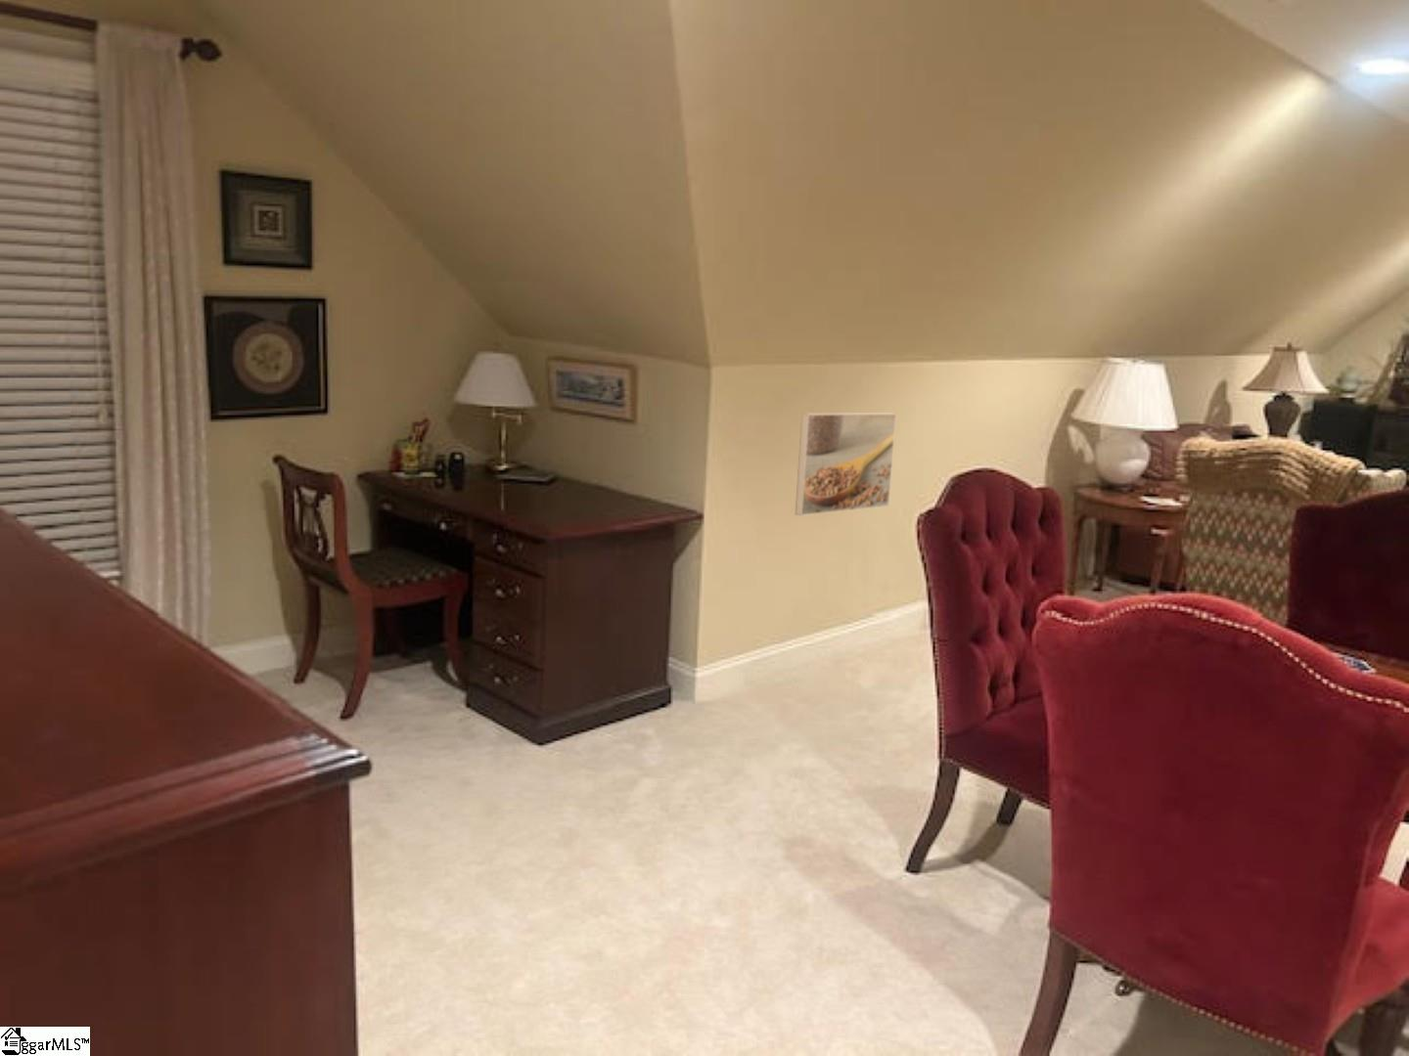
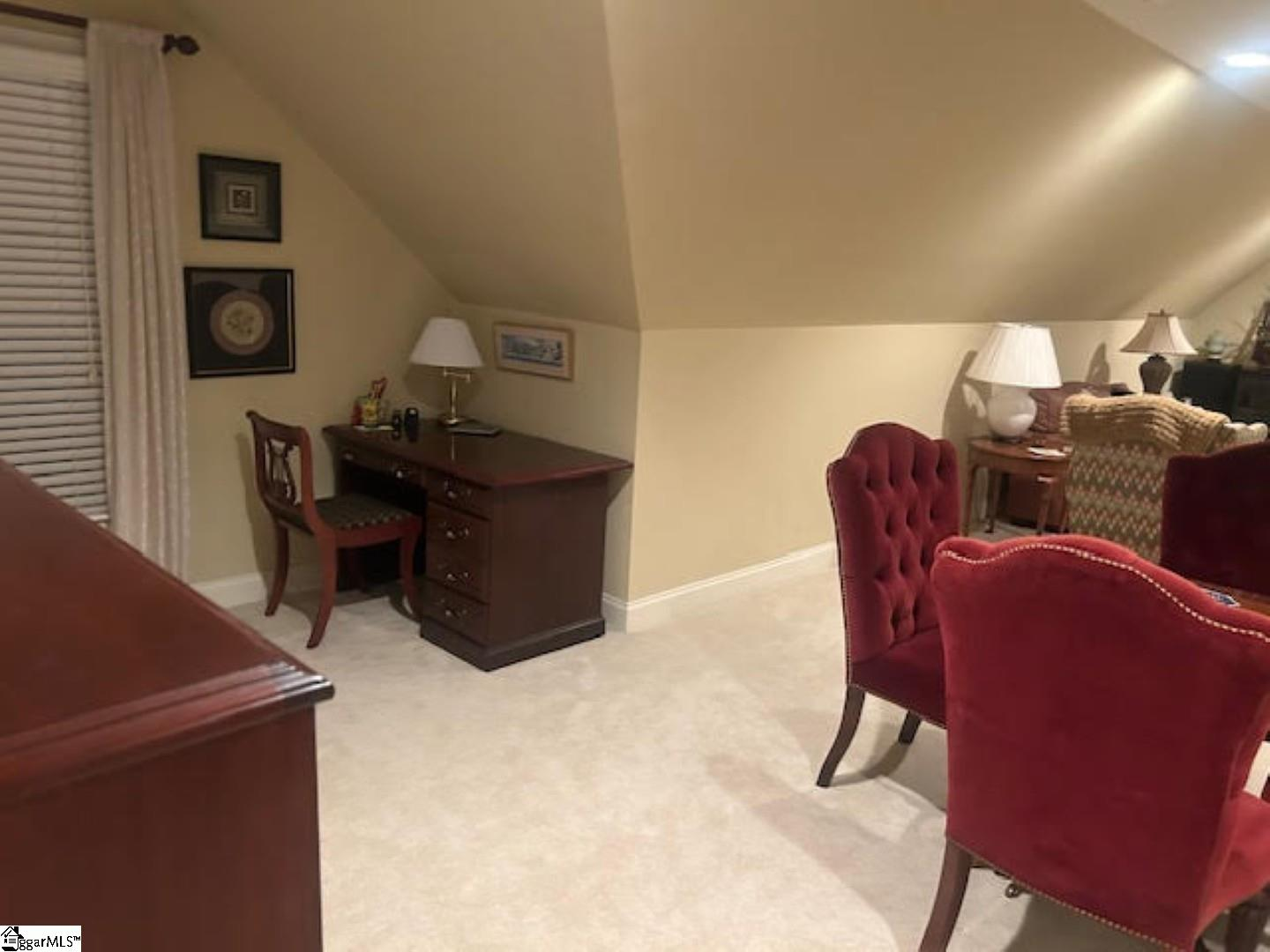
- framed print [794,412,898,516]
